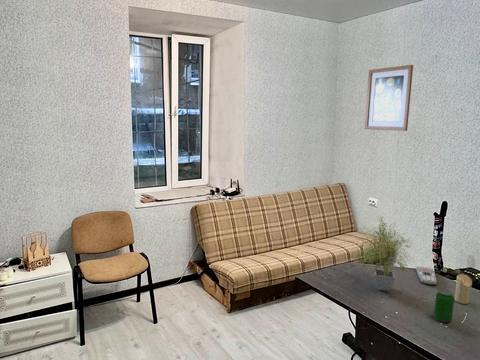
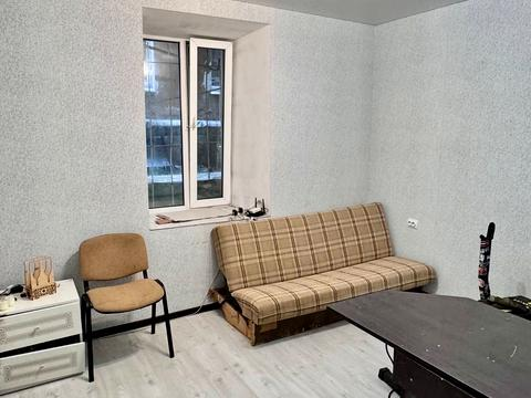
- candle [454,273,473,305]
- wall art [364,64,414,132]
- remote control [415,266,438,286]
- potted plant [353,216,415,292]
- beverage can [433,288,455,323]
